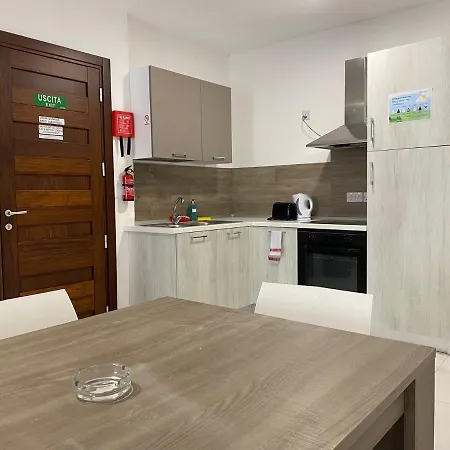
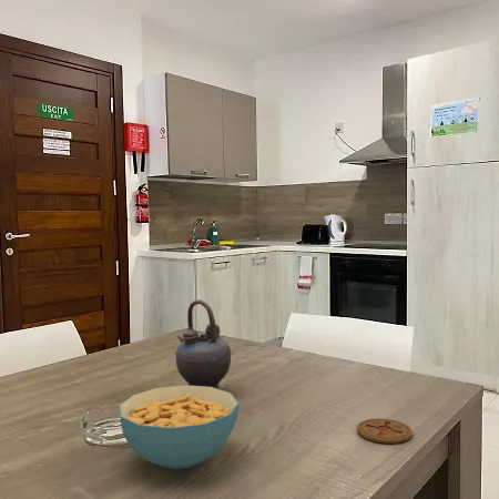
+ cereal bowl [118,384,240,470]
+ coaster [356,417,414,445]
+ teapot [174,298,232,389]
